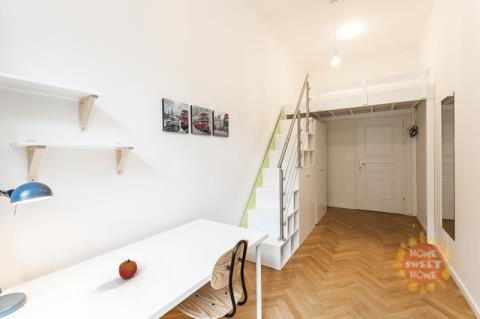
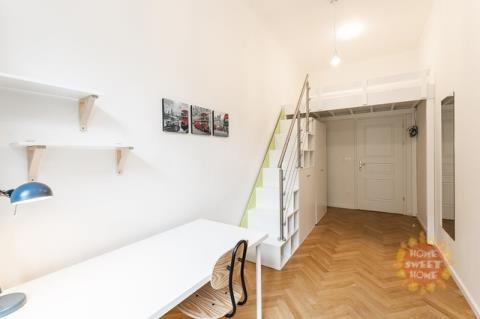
- fruit [118,258,138,280]
